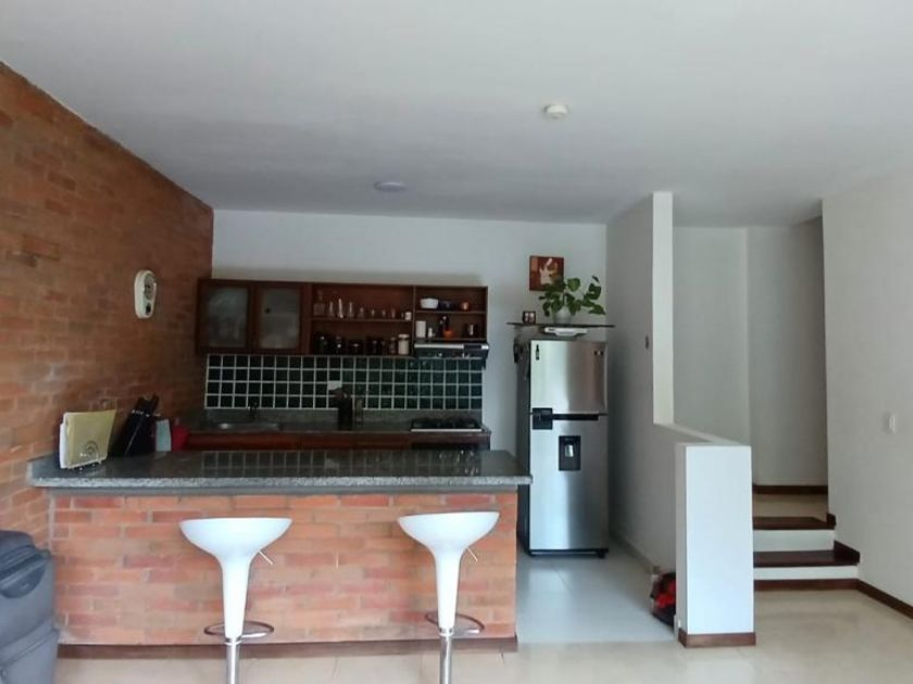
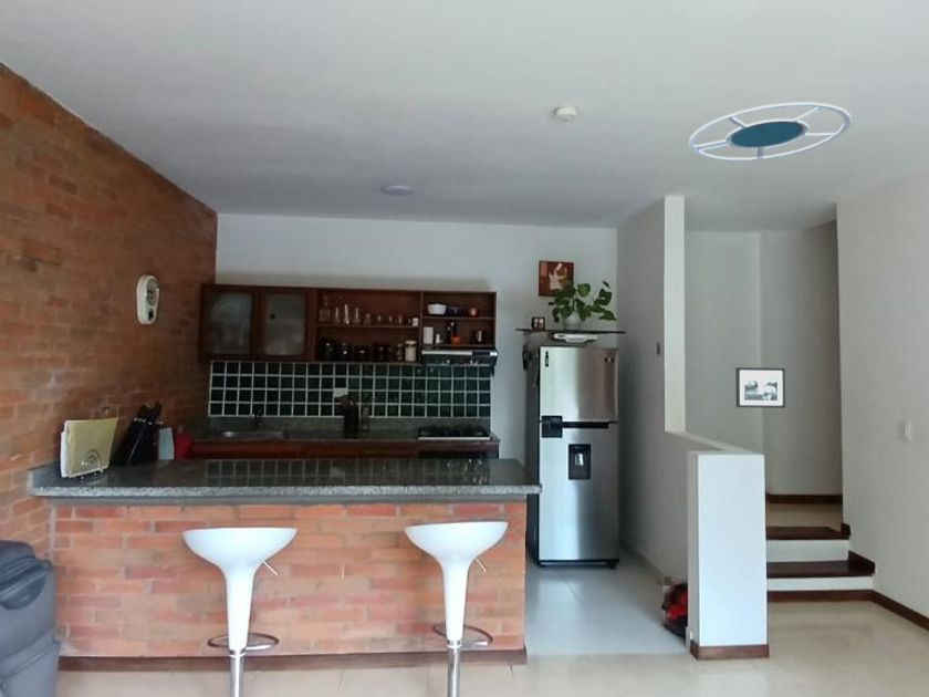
+ picture frame [735,366,786,409]
+ ceiling lamp [688,101,853,162]
